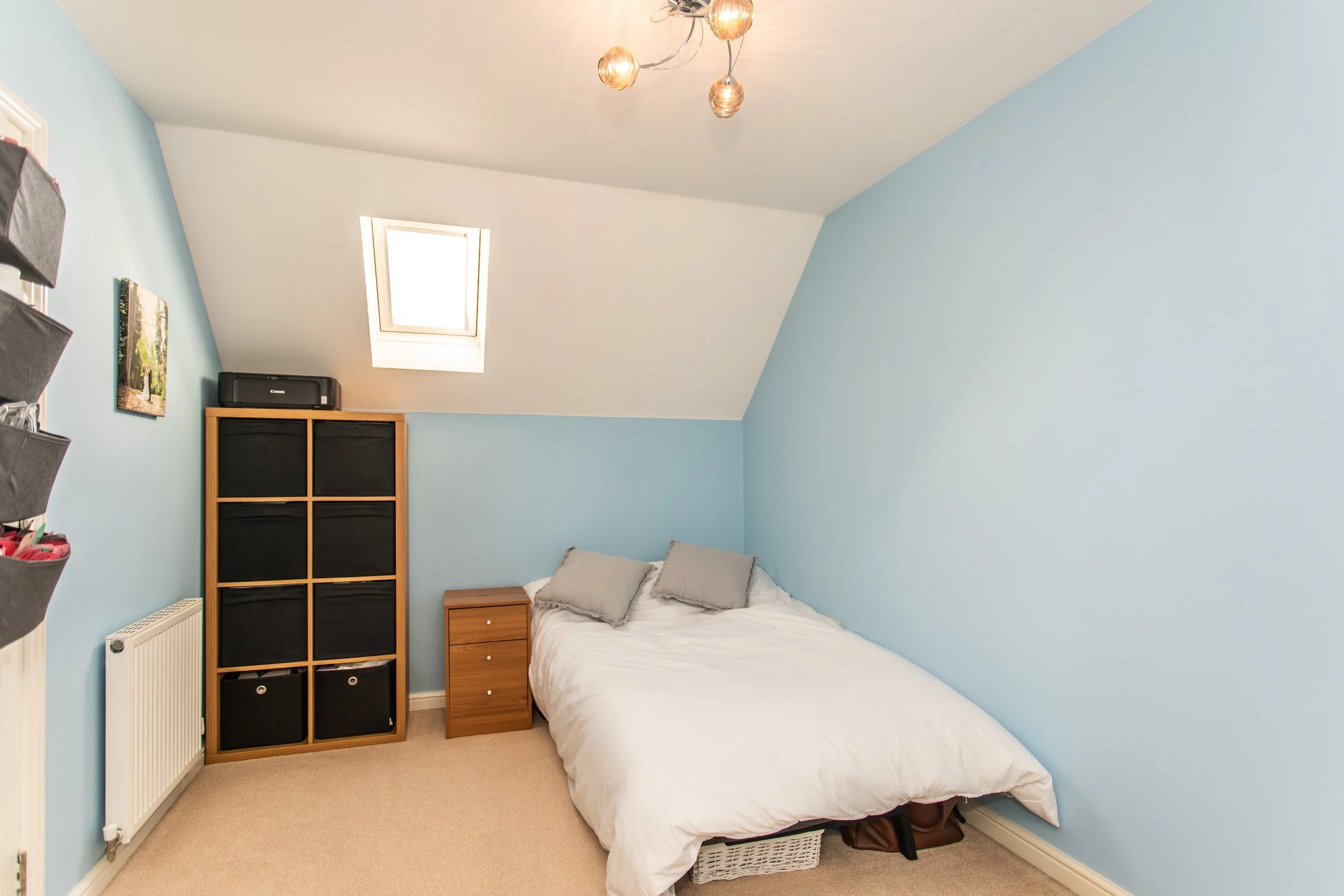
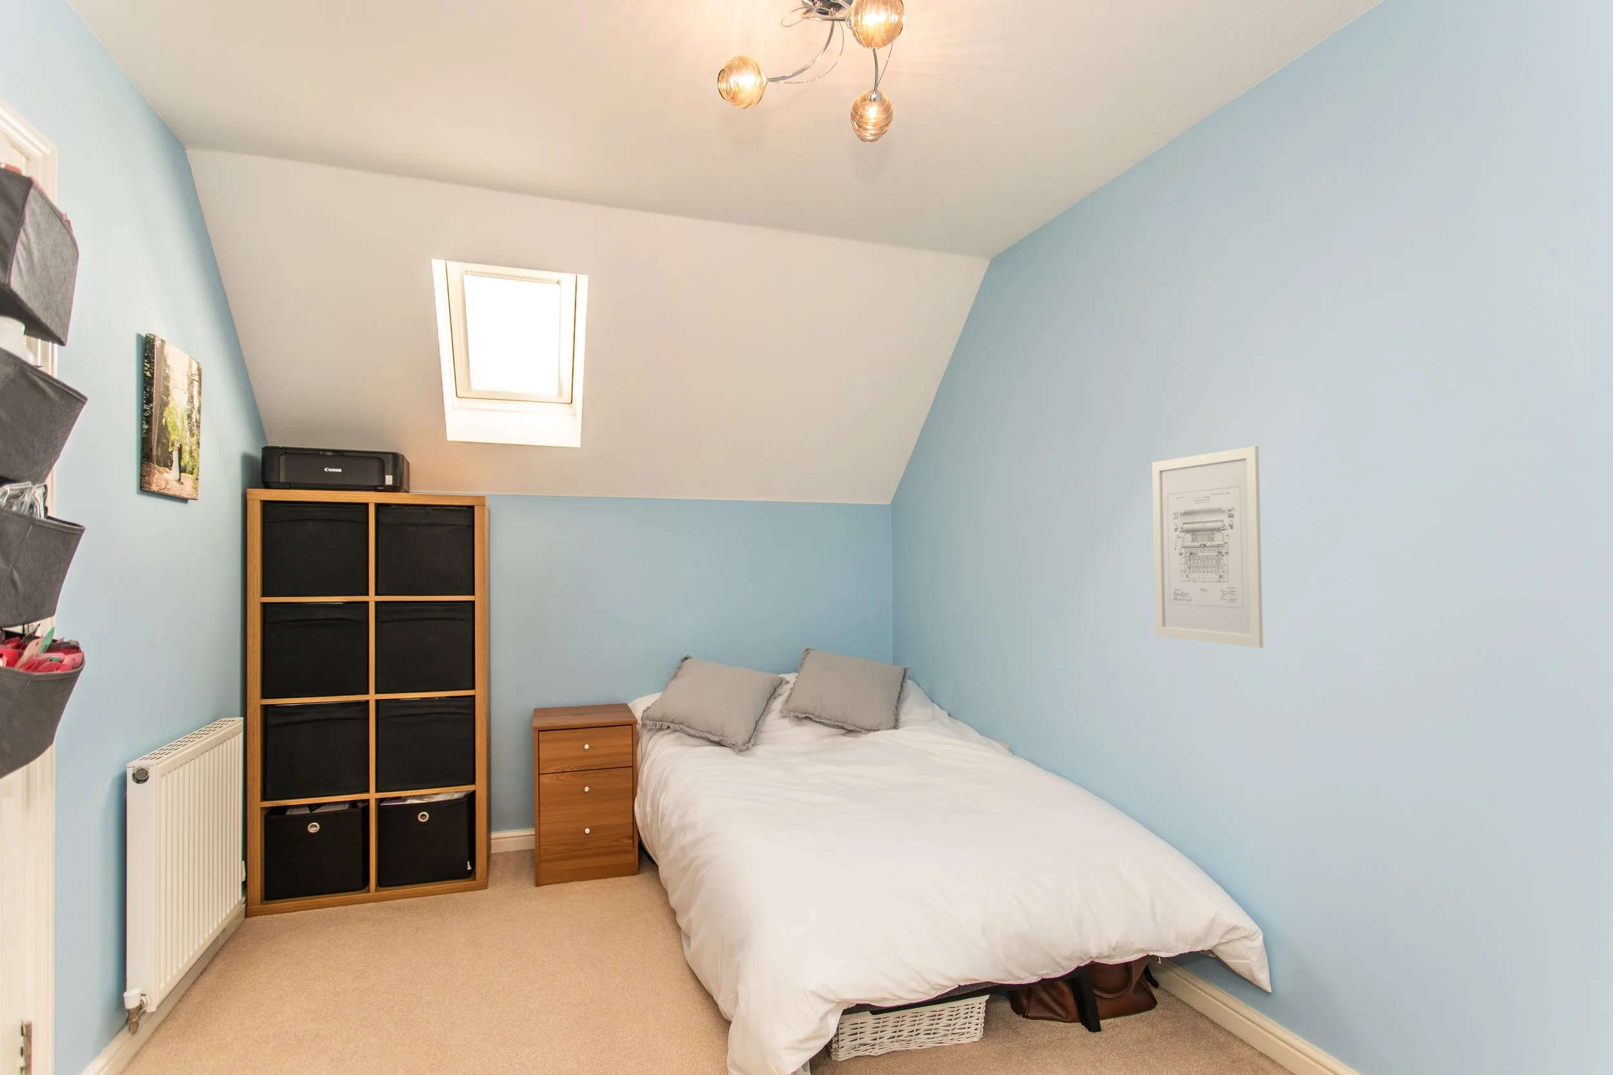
+ wall art [1152,445,1264,649]
